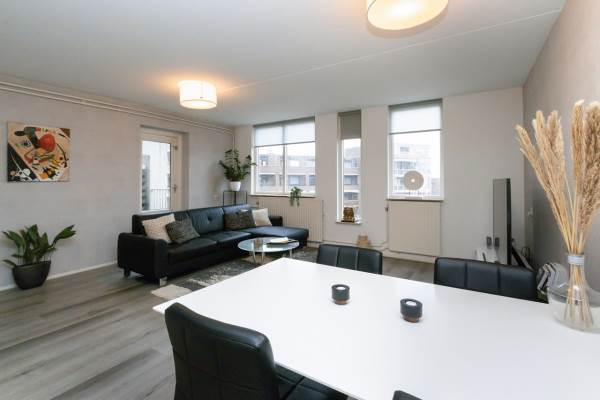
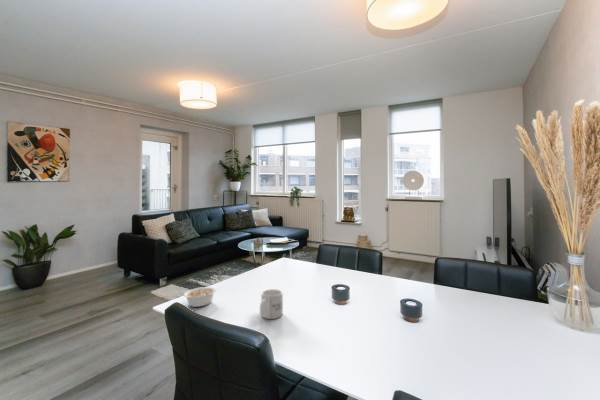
+ legume [183,286,224,308]
+ mug [259,288,284,320]
